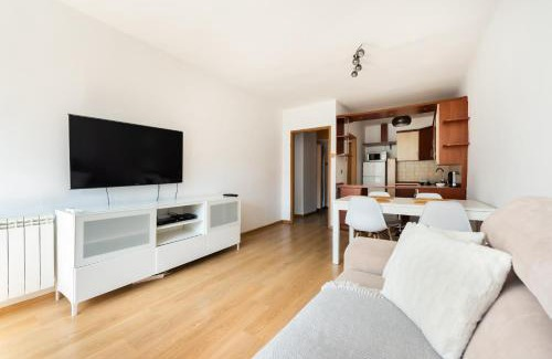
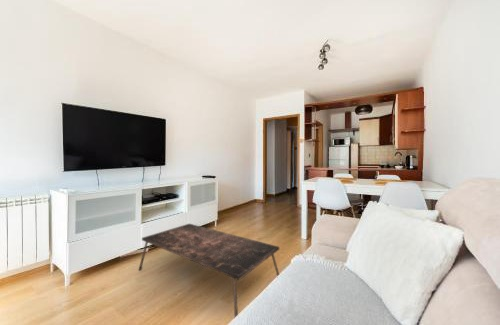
+ coffee table [138,223,280,318]
